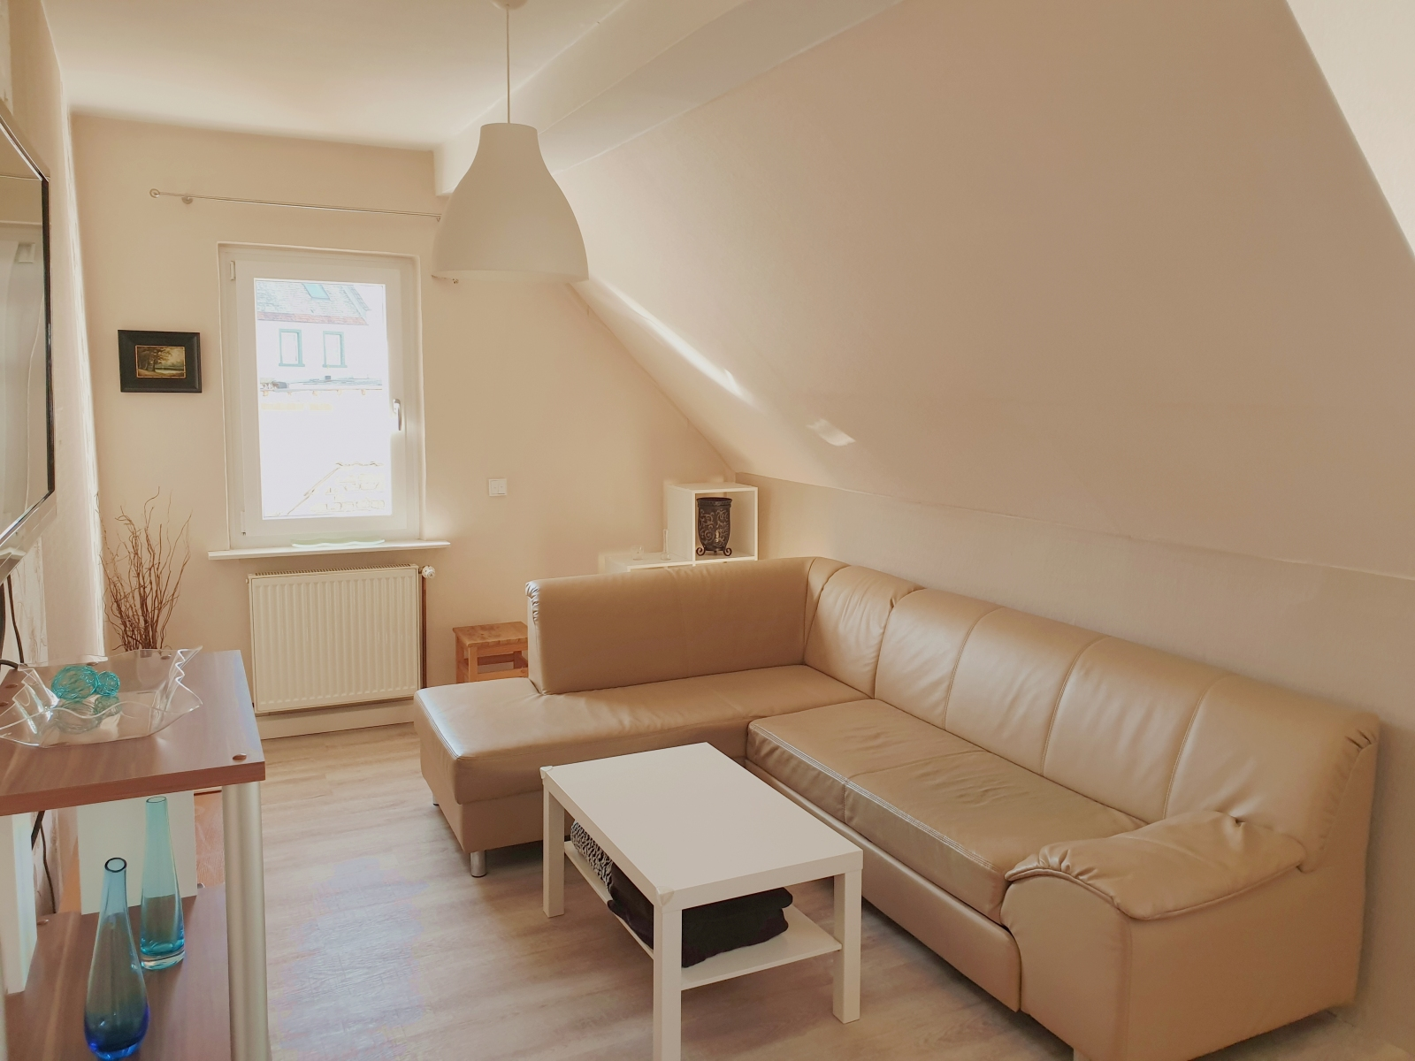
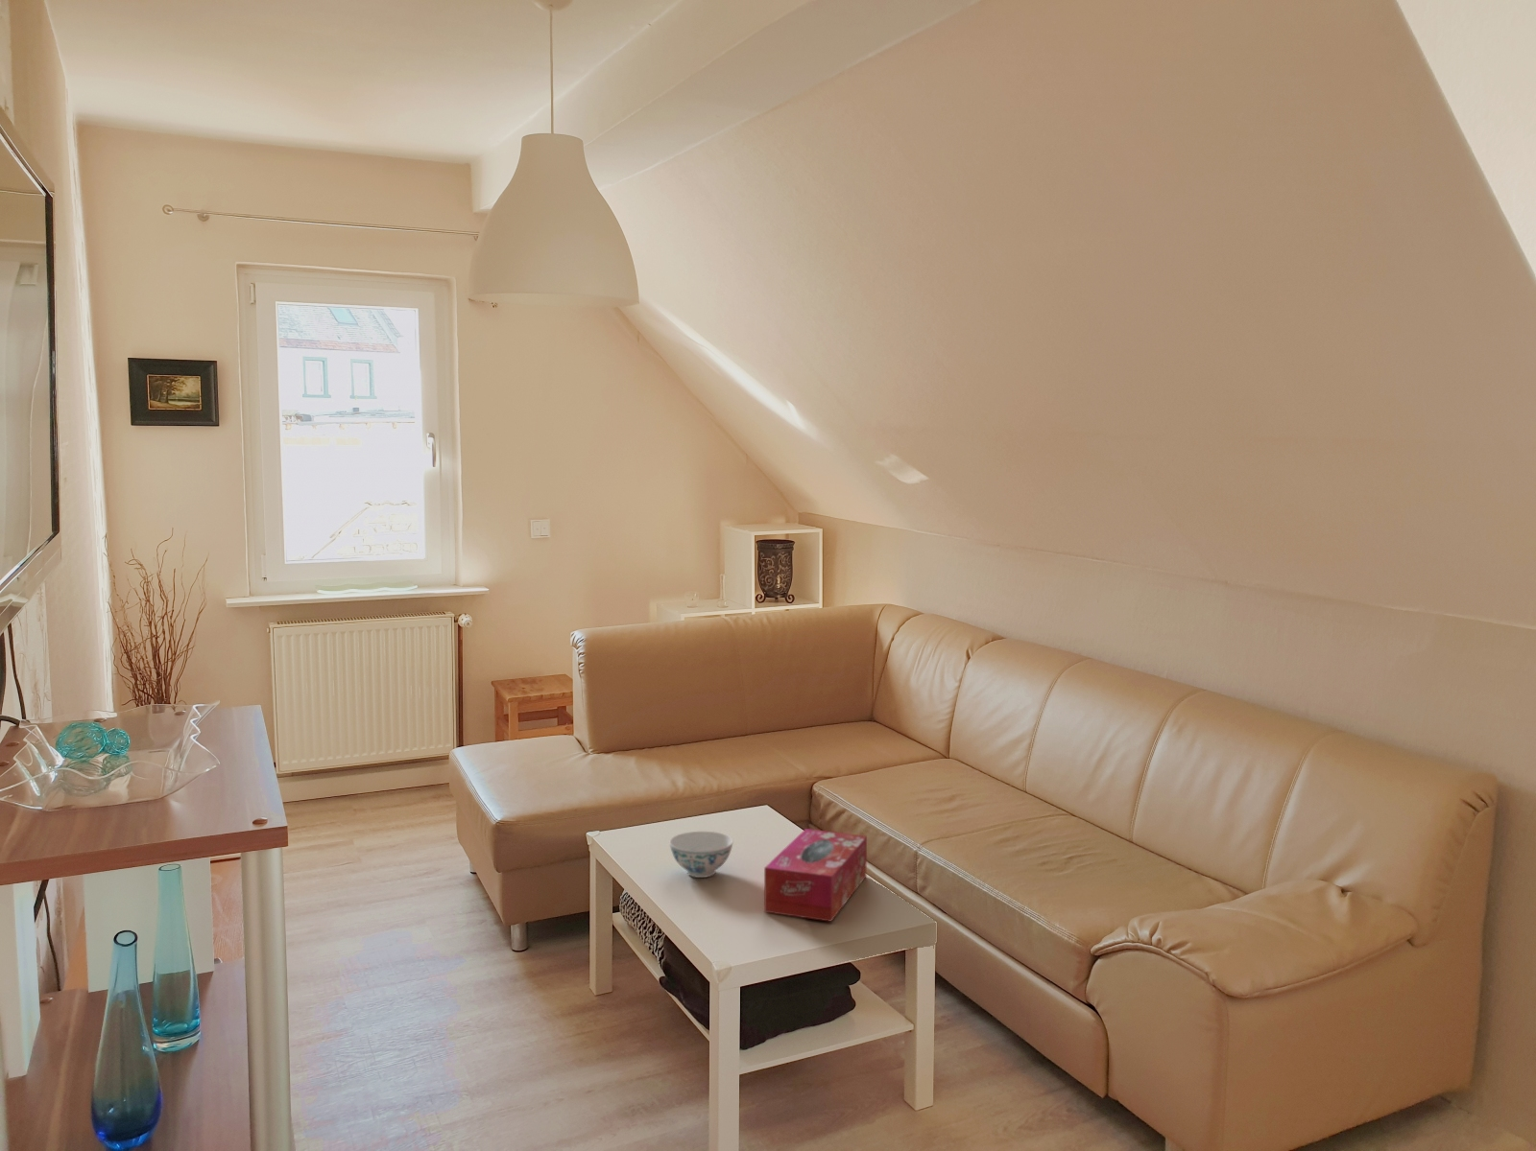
+ chinaware [668,831,733,879]
+ tissue box [763,828,868,922]
